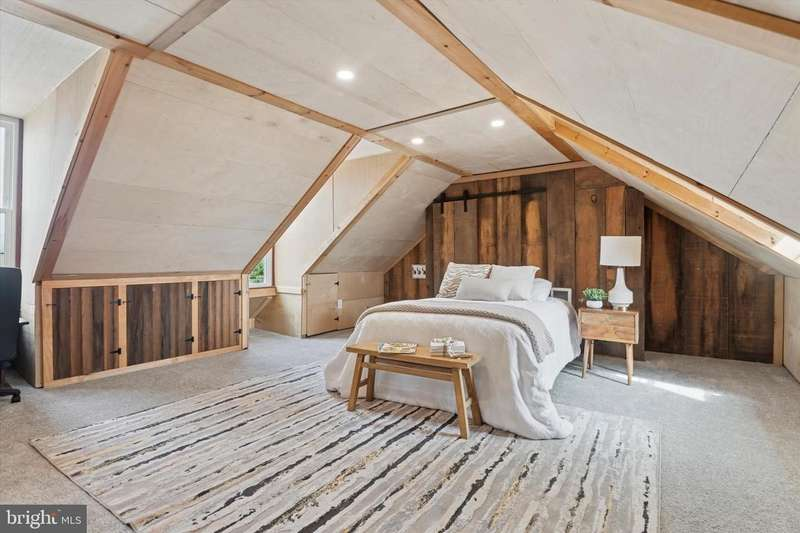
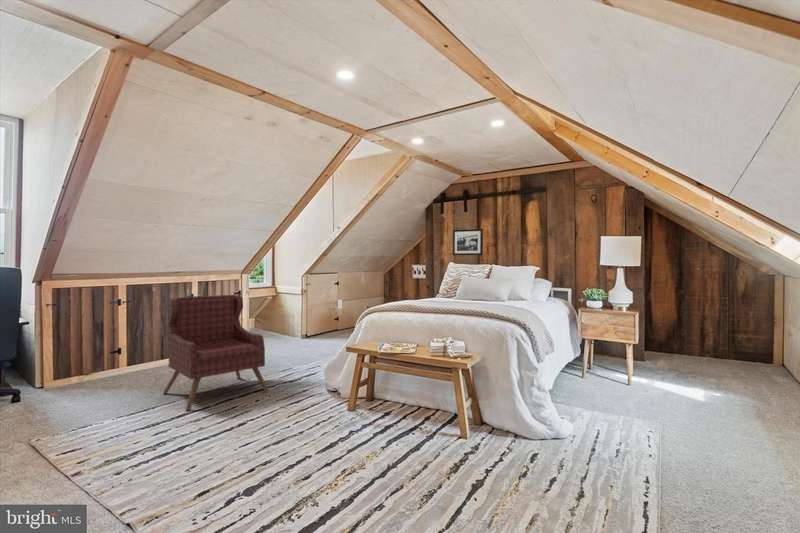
+ picture frame [452,228,484,256]
+ armchair [162,294,270,412]
